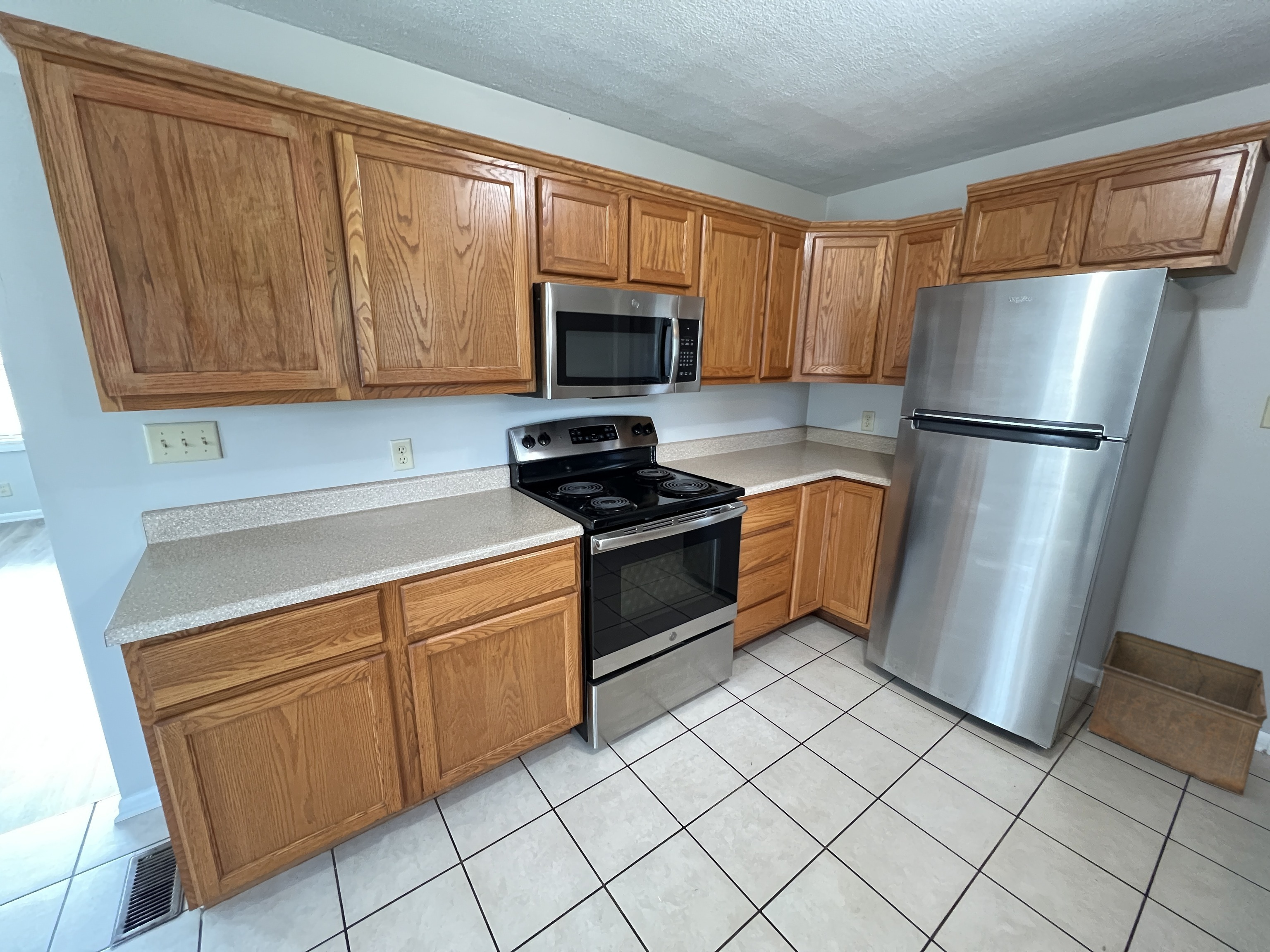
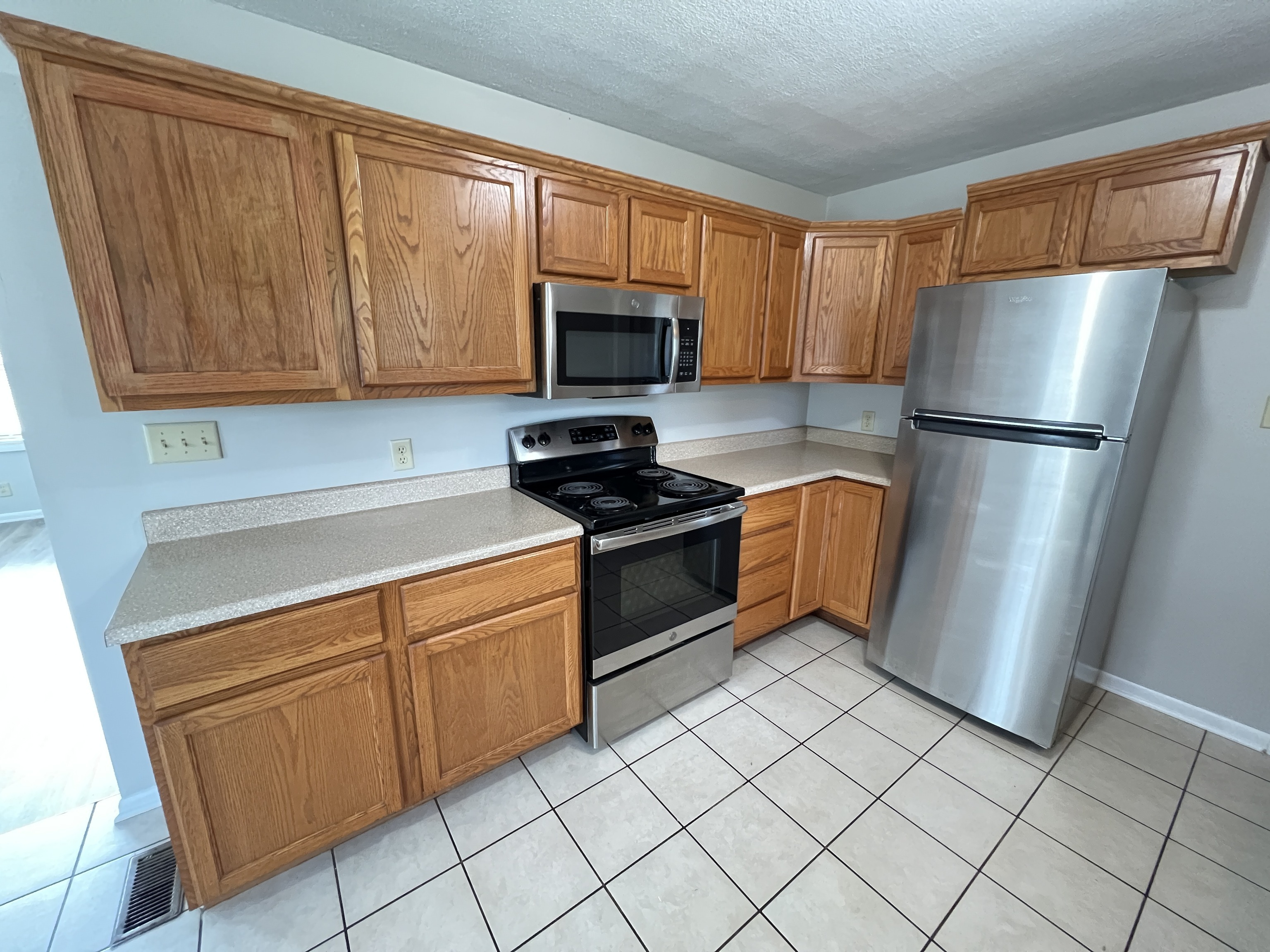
- storage bin [1087,630,1268,797]
